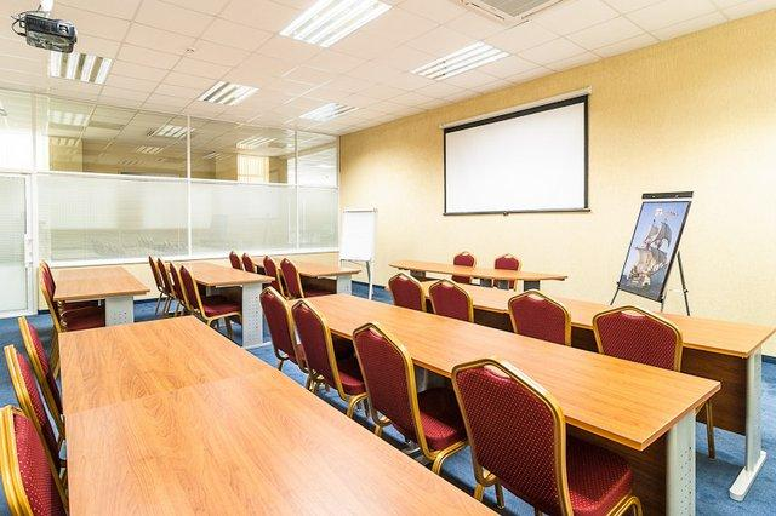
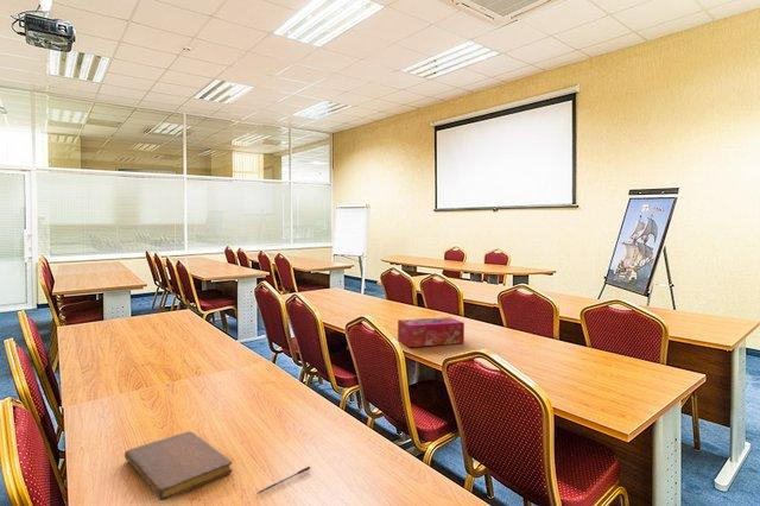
+ tissue box [397,316,466,348]
+ pen [255,466,311,495]
+ notebook [124,430,233,501]
